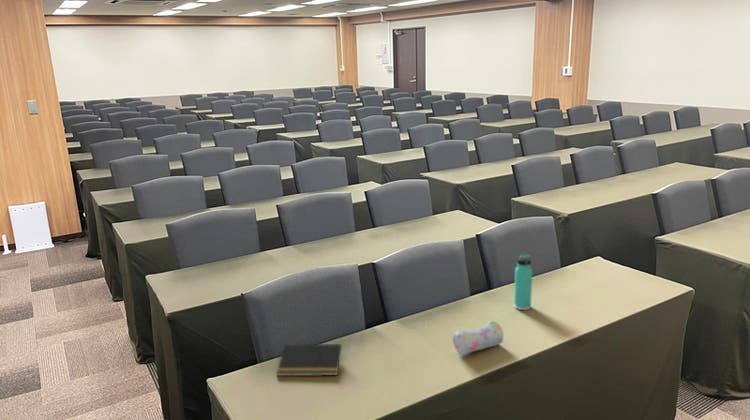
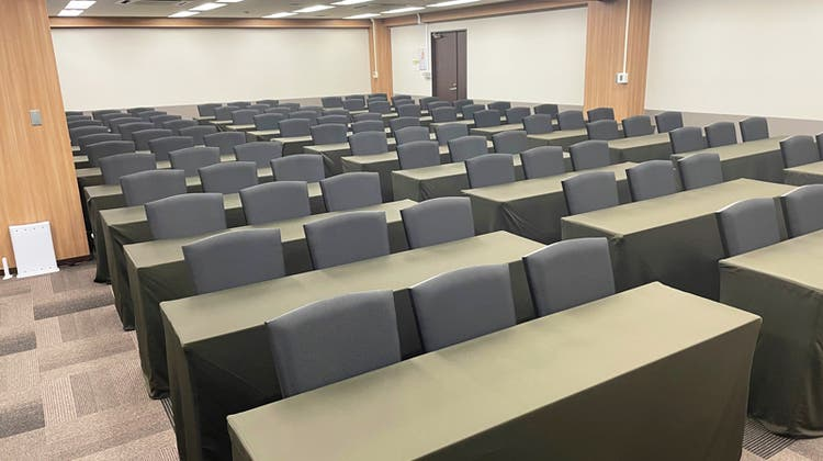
- thermos bottle [513,253,533,311]
- notepad [276,343,343,377]
- pencil case [452,320,505,356]
